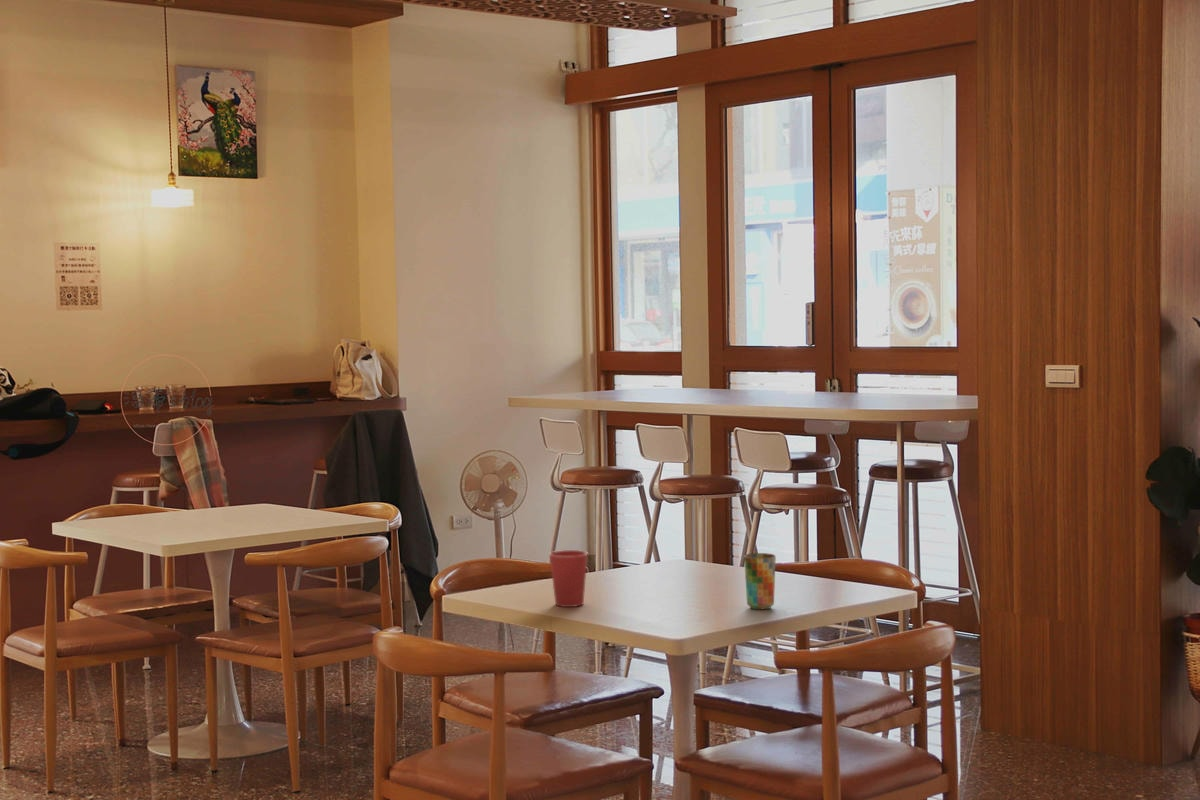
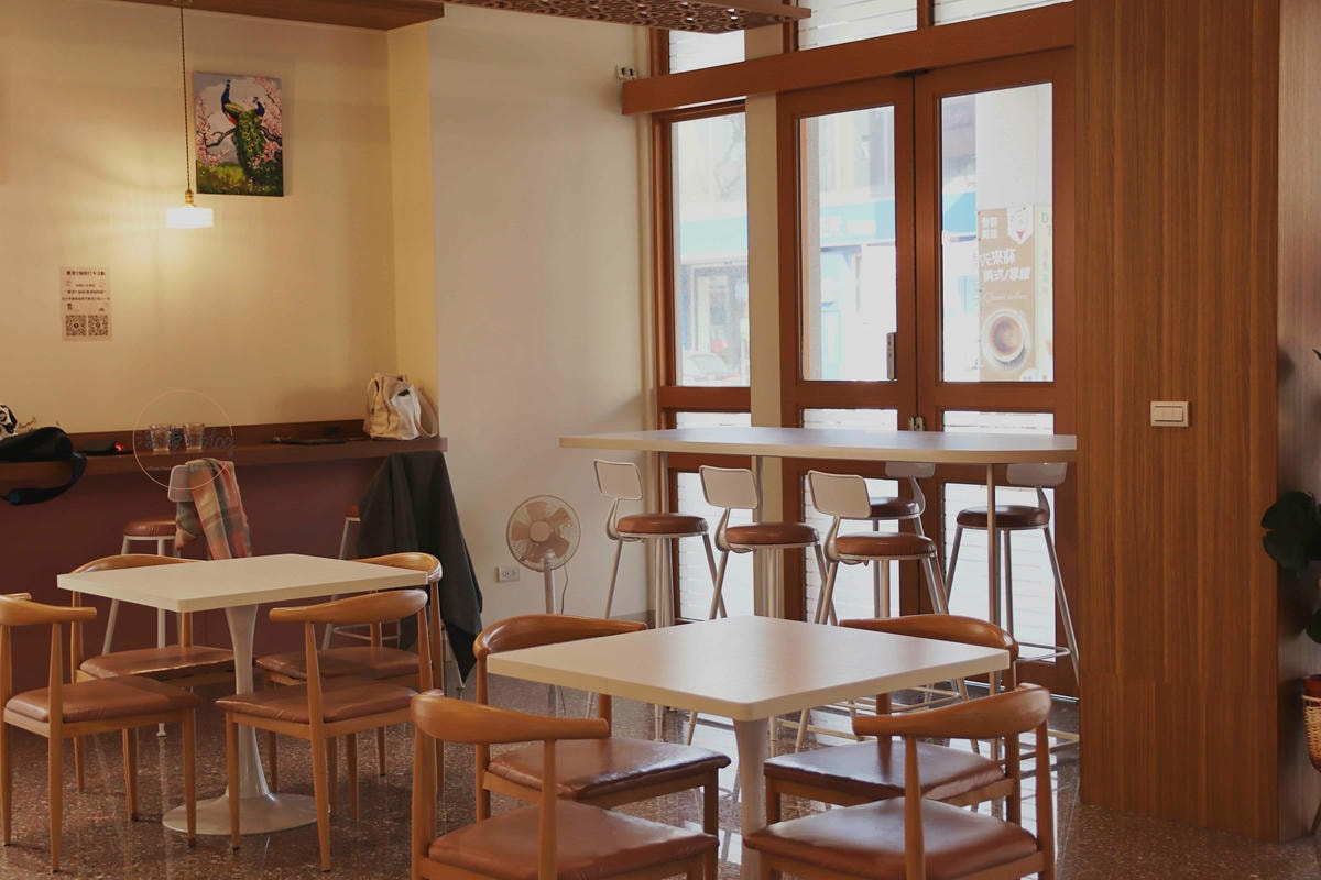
- cup [743,552,777,610]
- cup [548,549,589,608]
